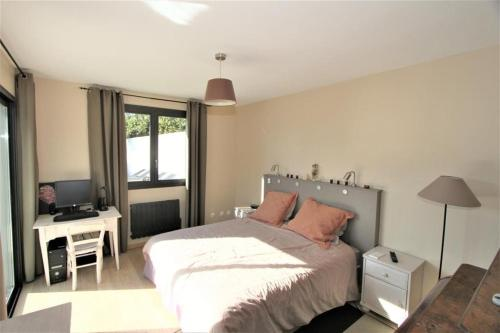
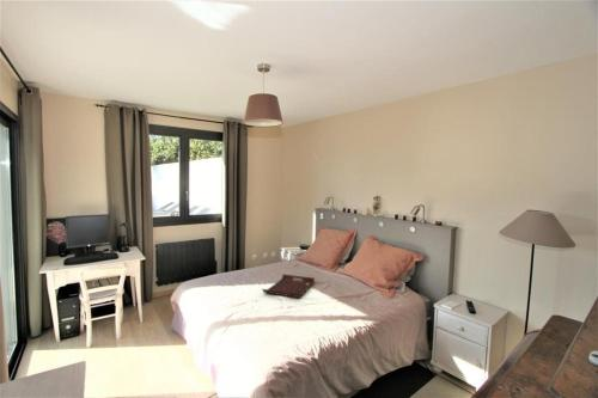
+ serving tray [261,274,316,299]
